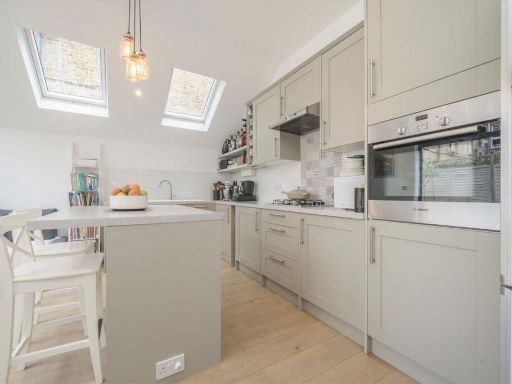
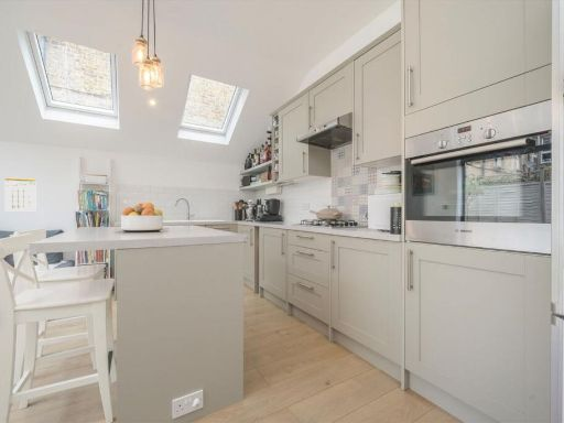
+ calendar [3,174,37,212]
